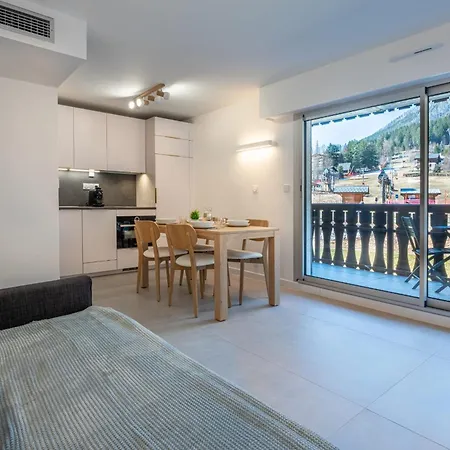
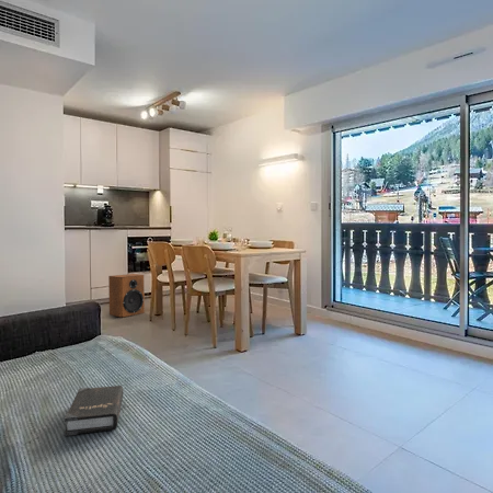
+ hardback book [64,385,124,437]
+ speaker [107,273,146,318]
